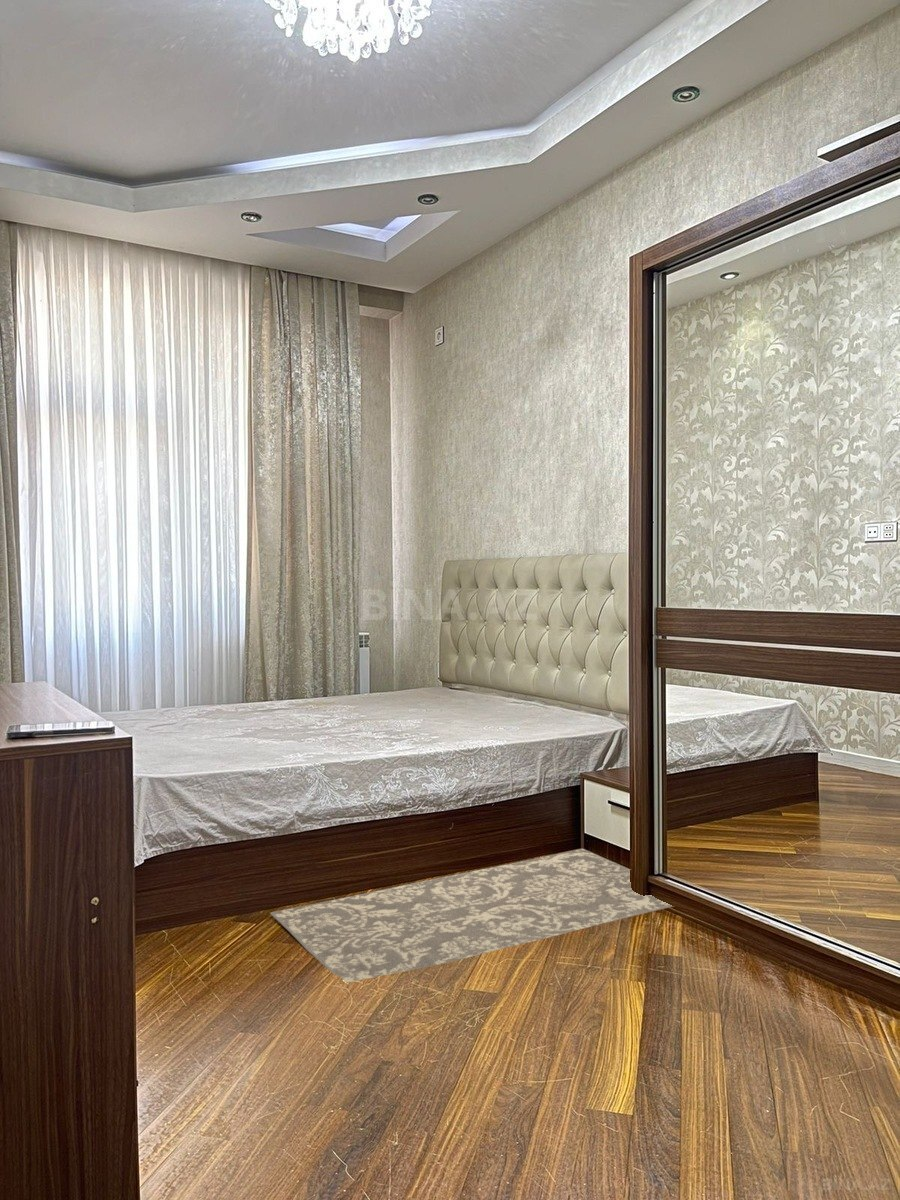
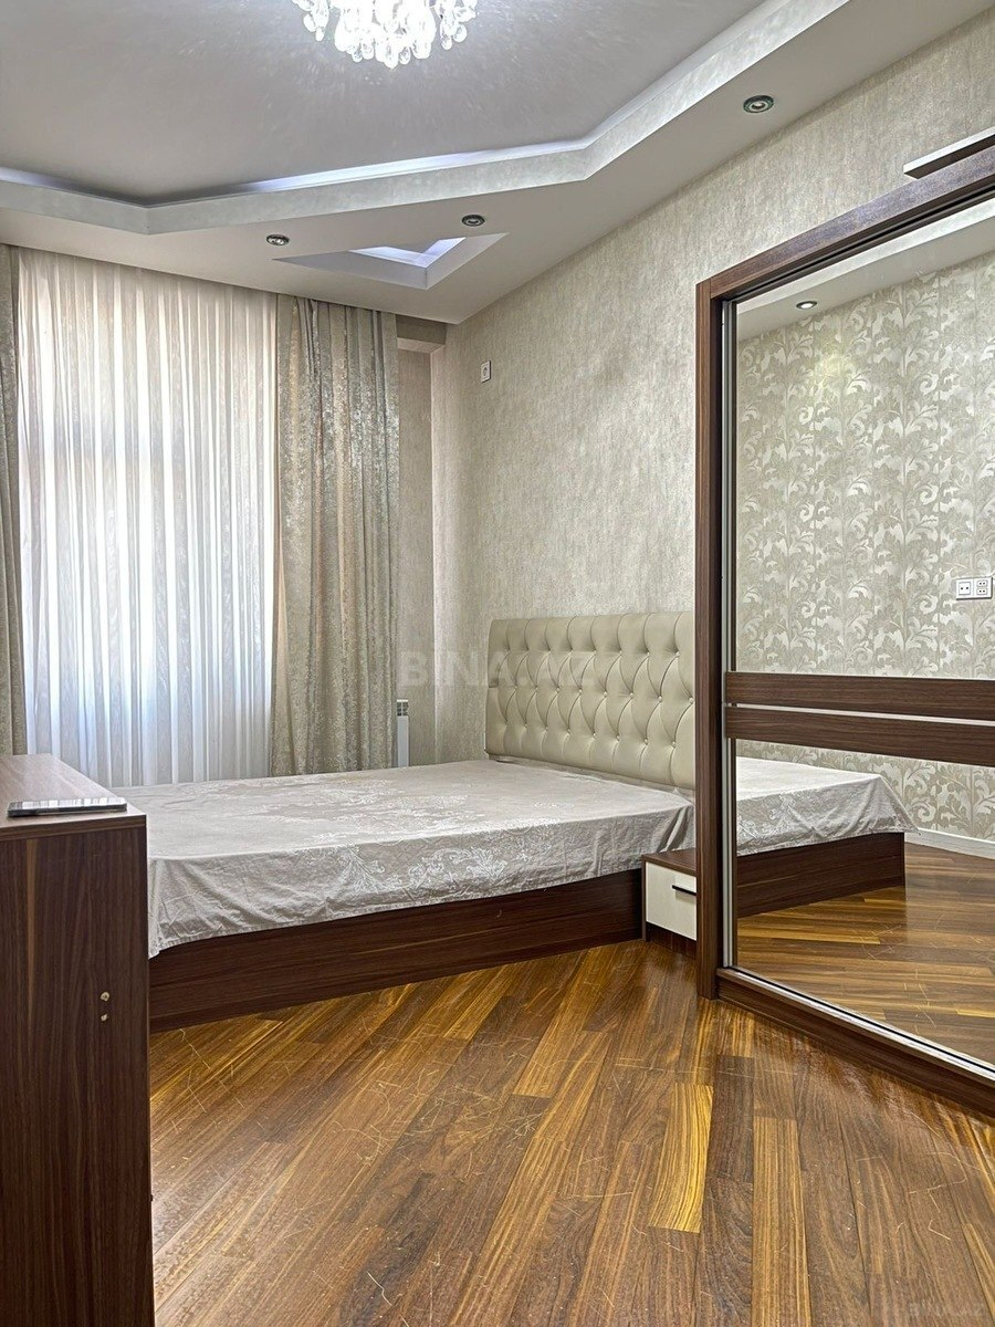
- rug [269,847,674,984]
